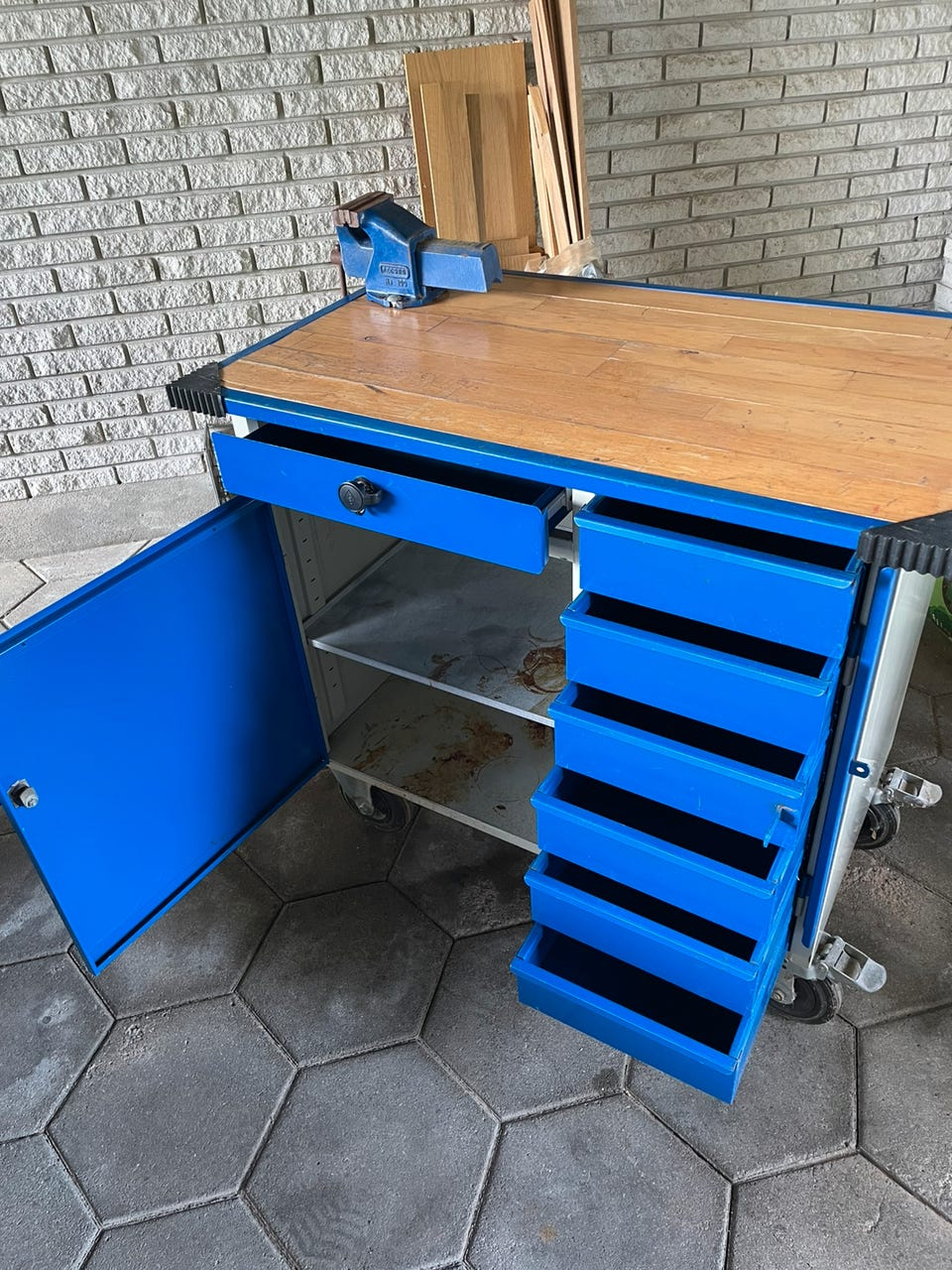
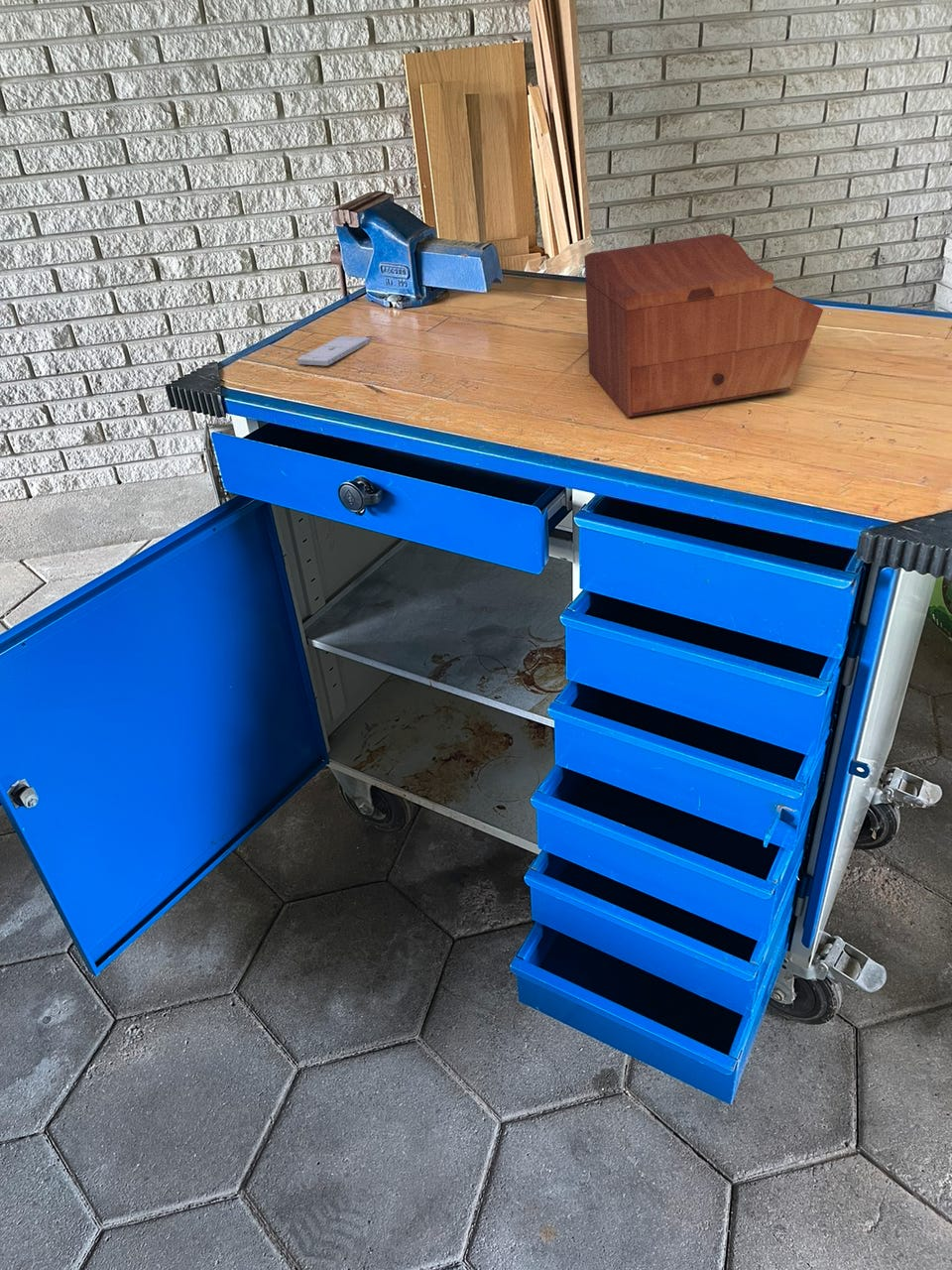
+ sewing box [583,232,824,418]
+ smartphone [297,335,370,367]
